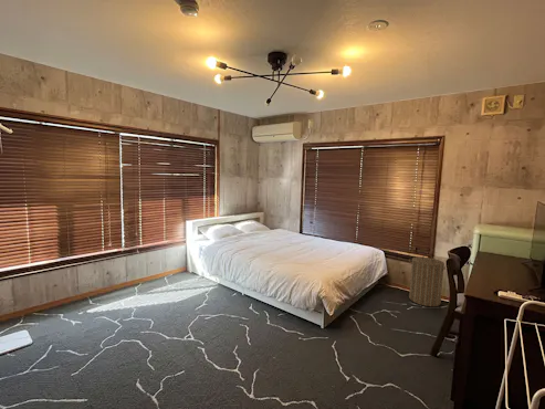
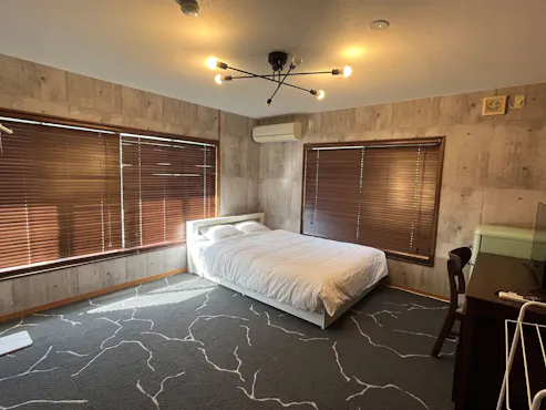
- laundry hamper [408,253,447,307]
